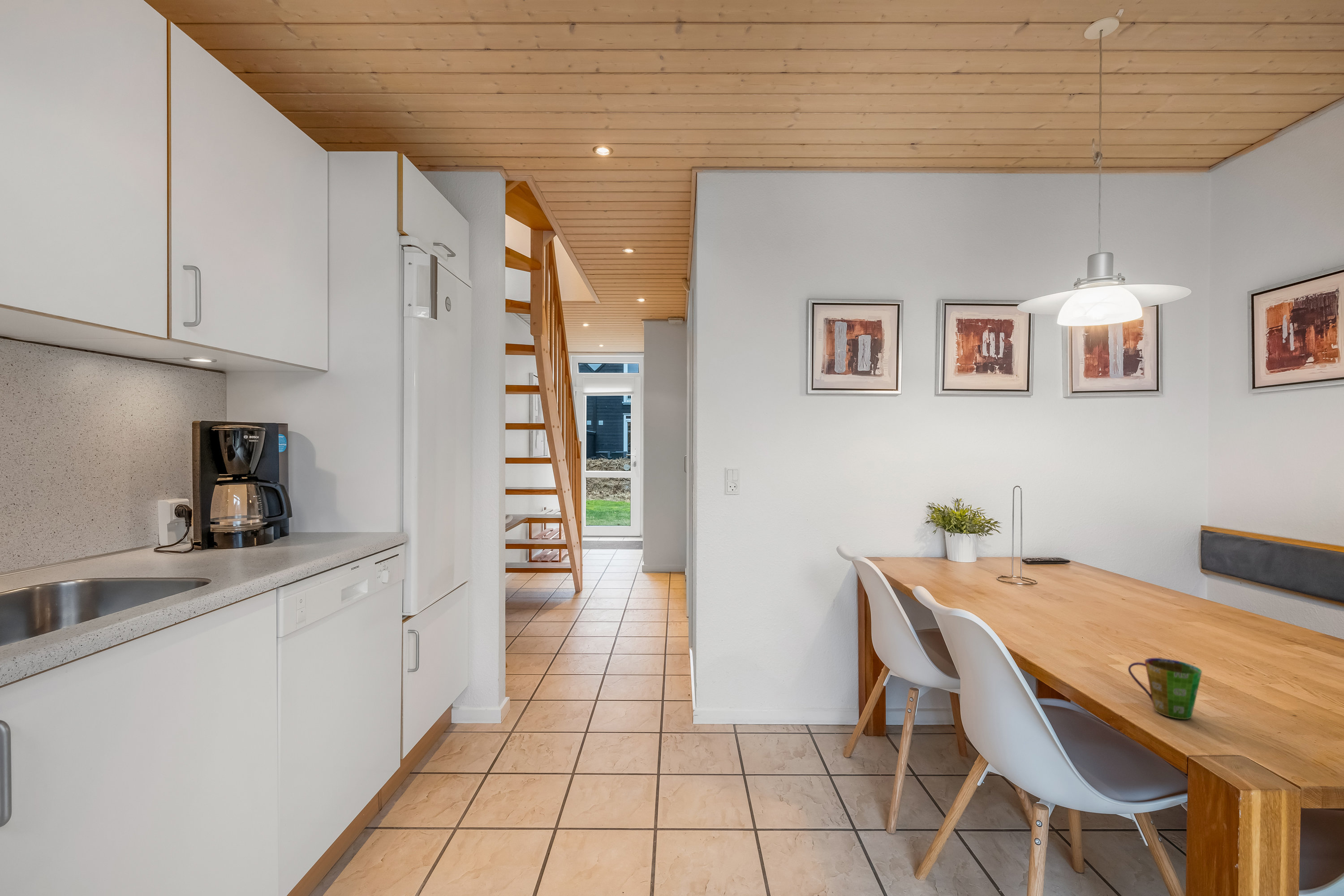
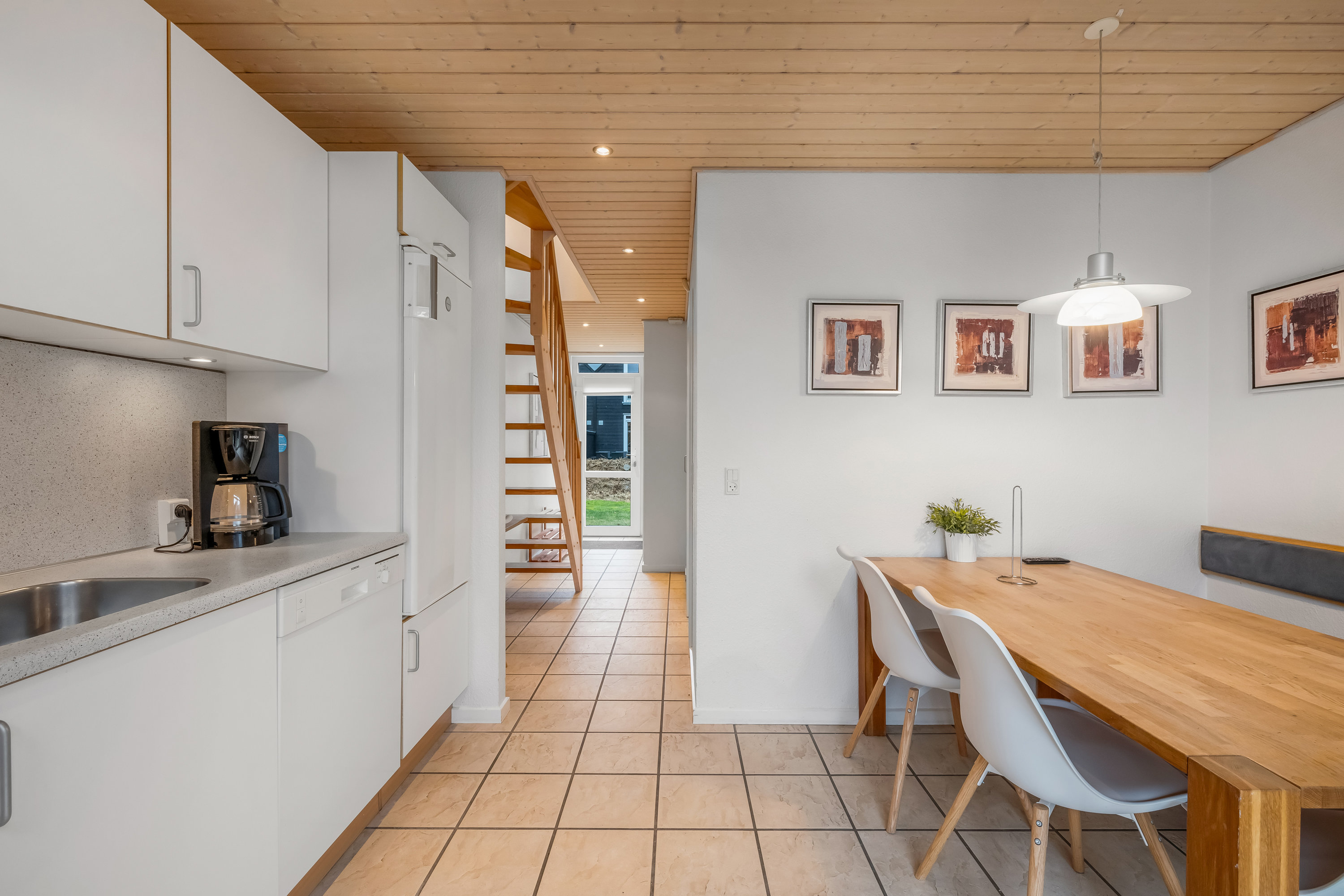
- cup [1128,658,1202,720]
